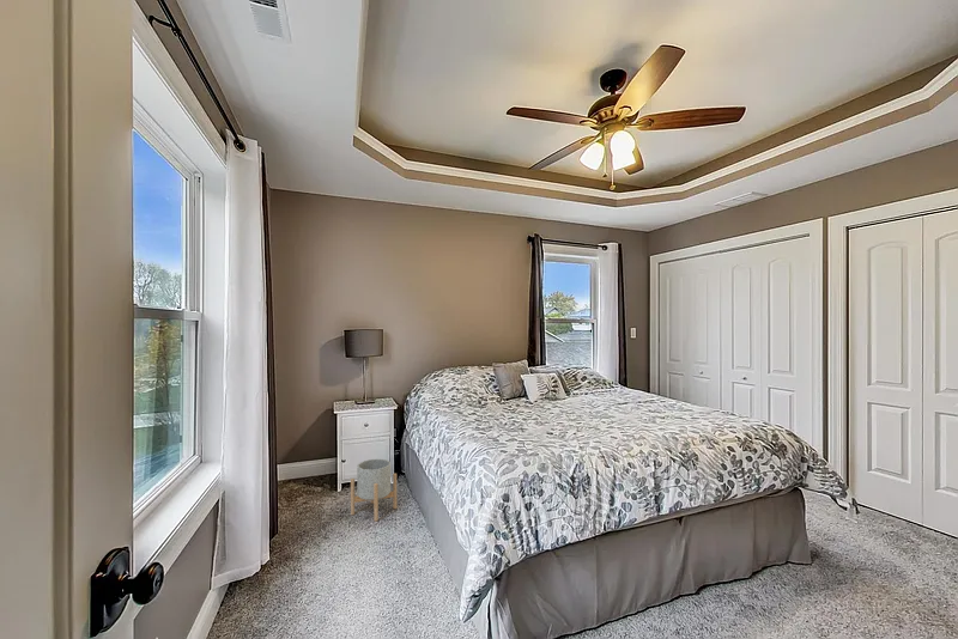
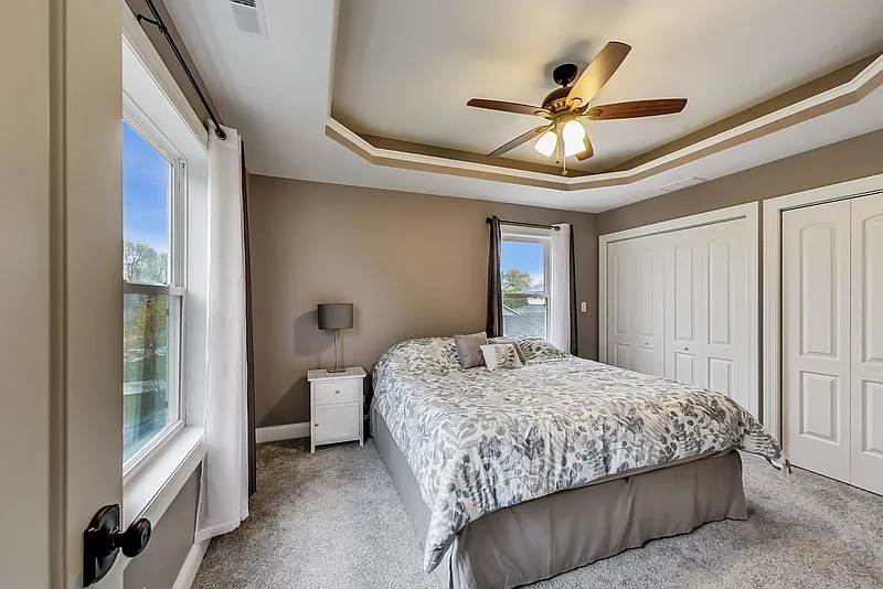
- planter [350,458,398,523]
